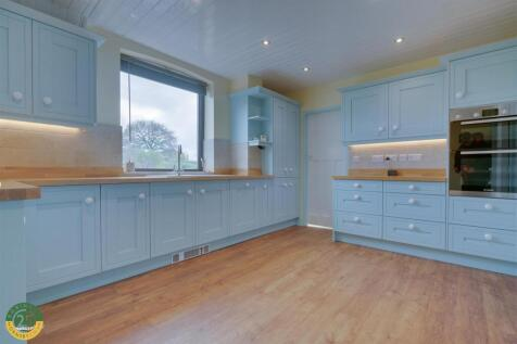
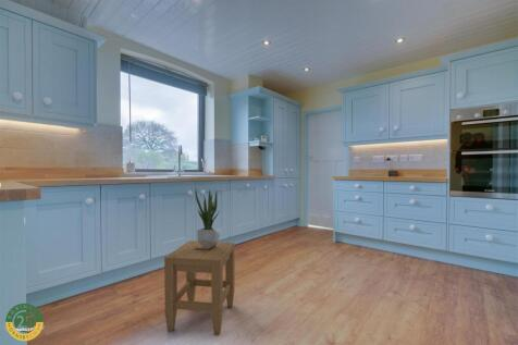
+ stool [163,239,236,336]
+ potted plant [195,188,221,249]
